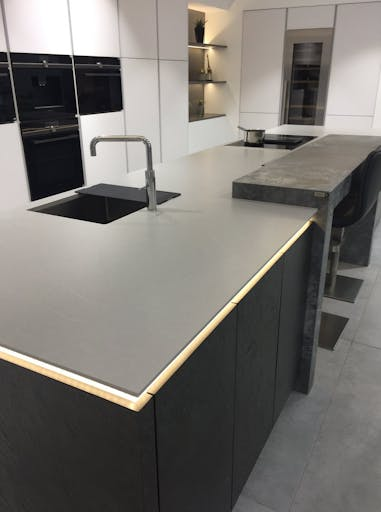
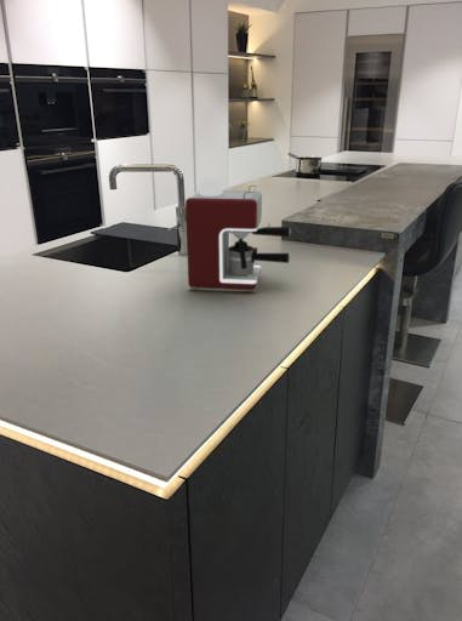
+ coffee maker [184,176,292,291]
